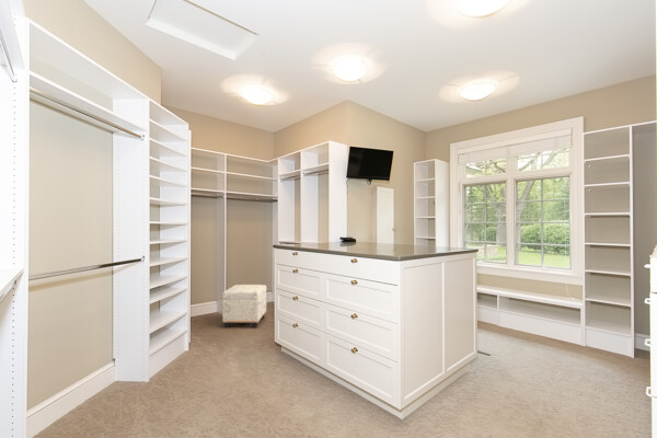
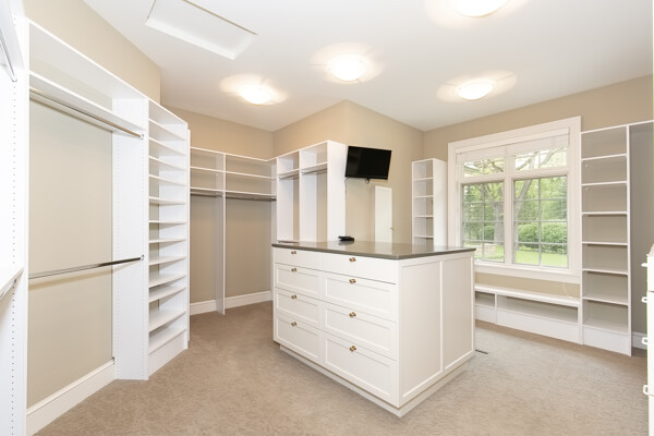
- ottoman [221,284,267,330]
